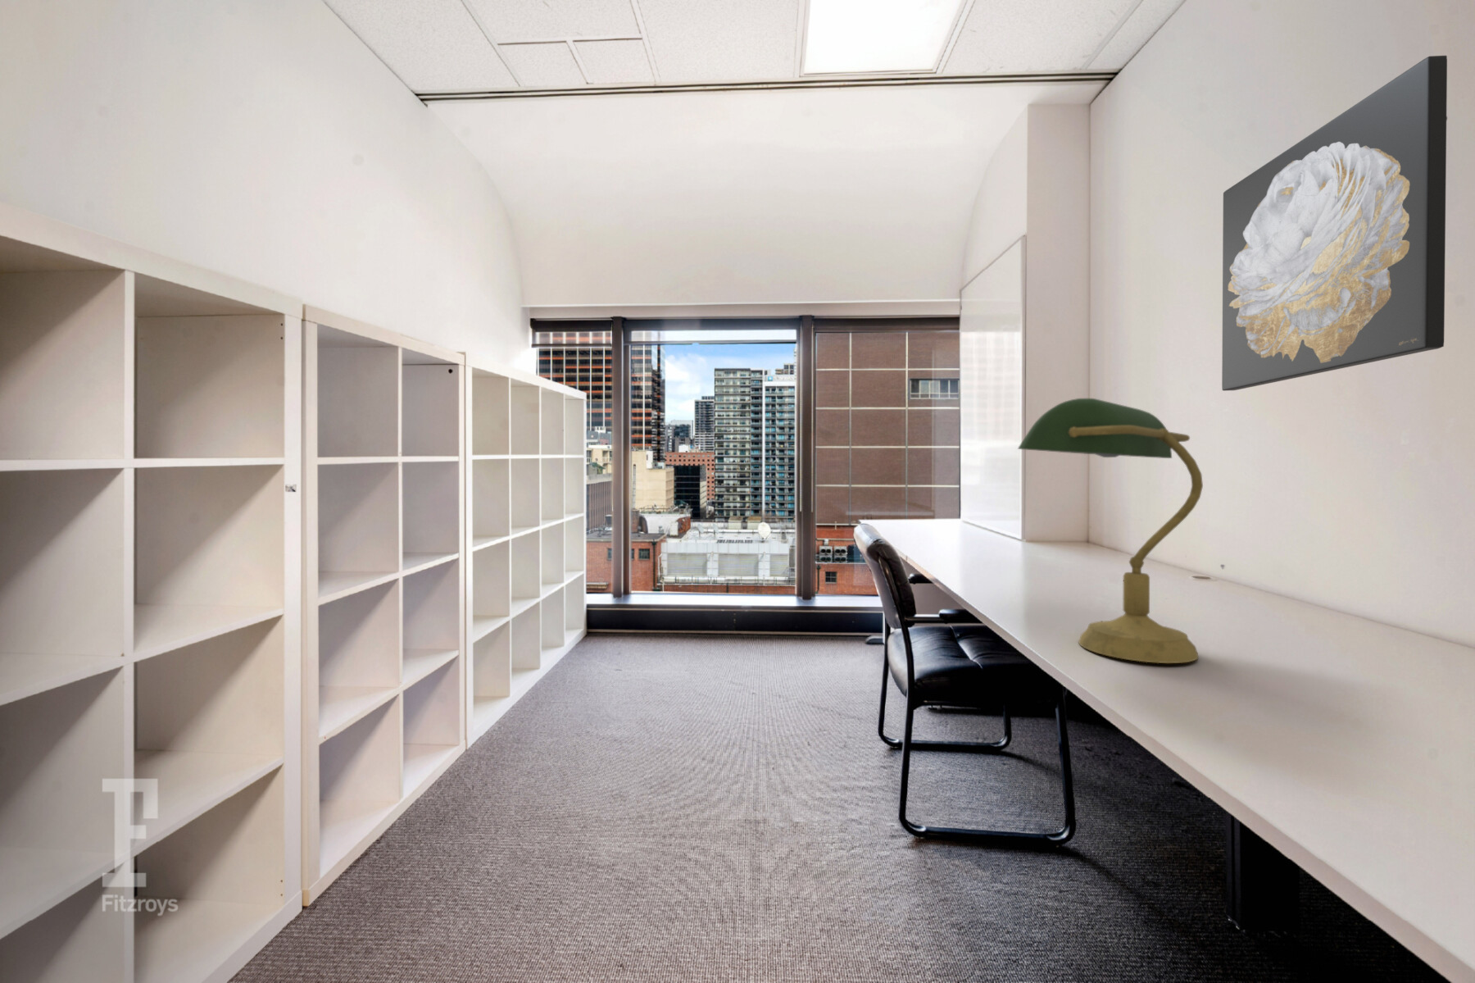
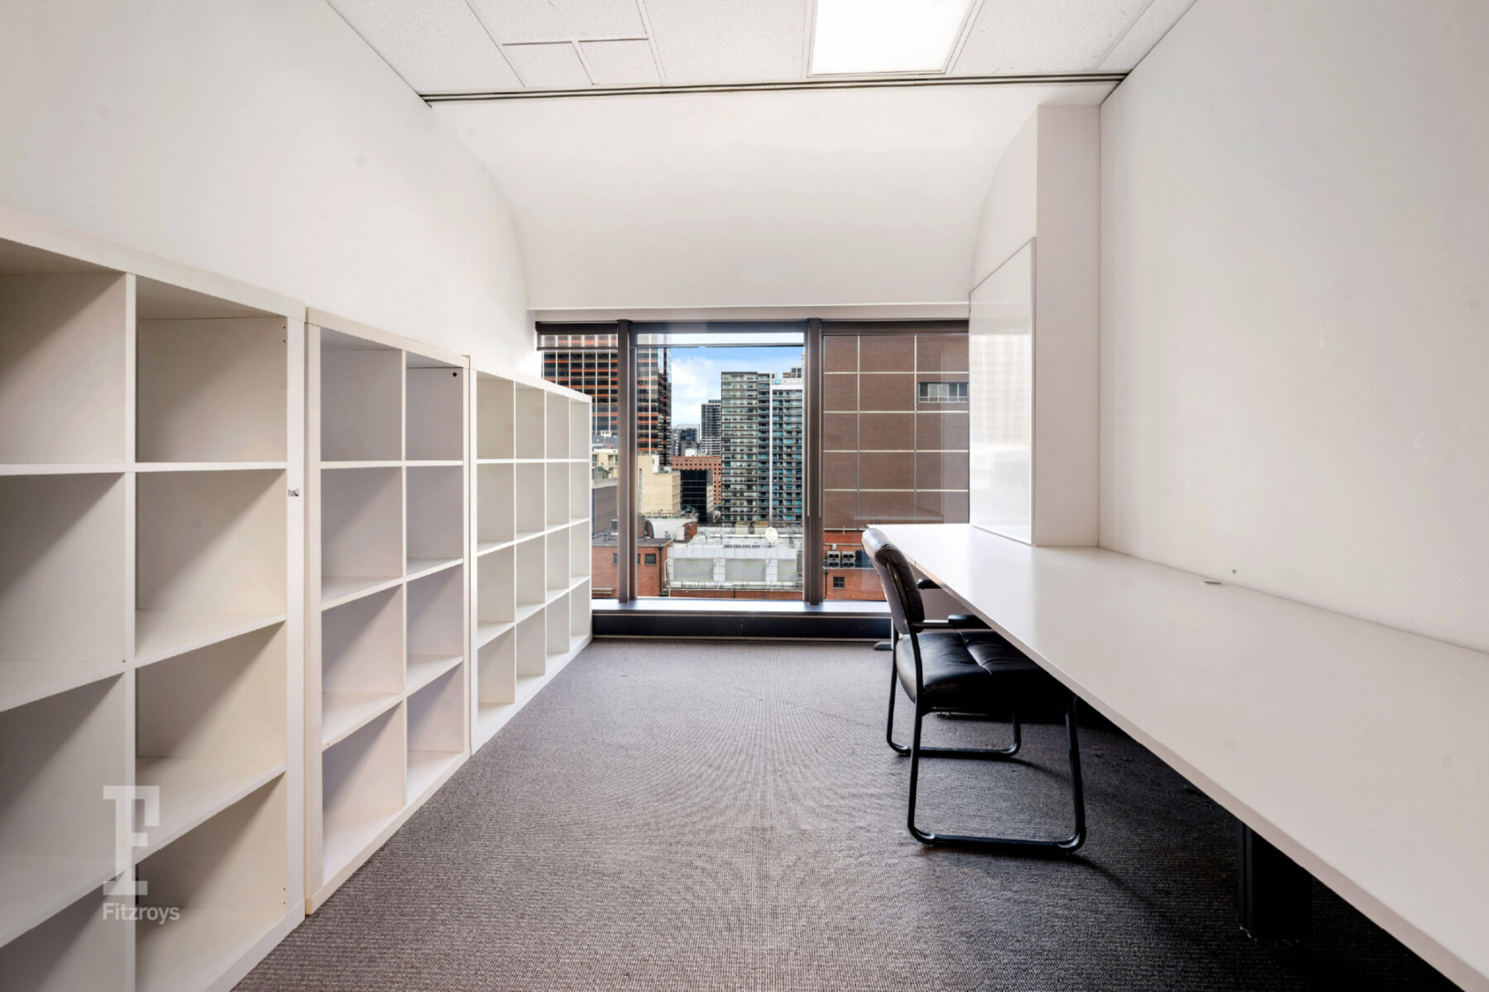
- desk lamp [1017,397,1204,664]
- wall art [1221,55,1448,391]
